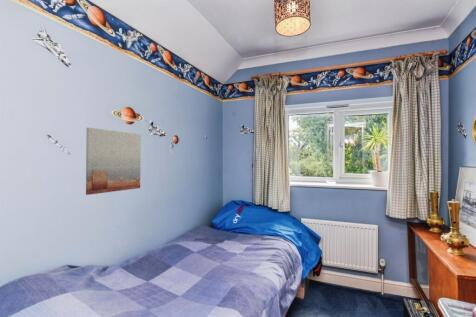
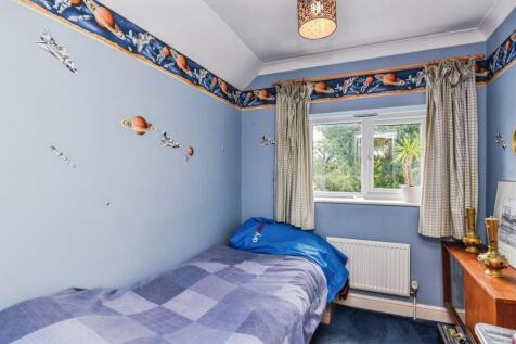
- wall art [85,127,142,196]
